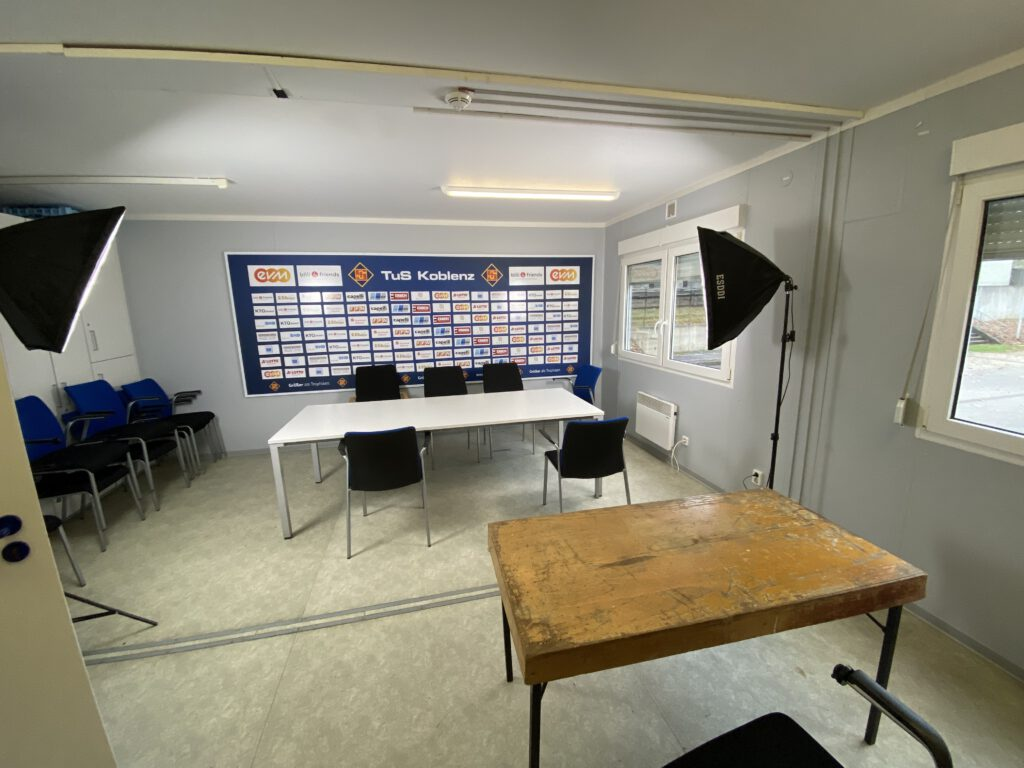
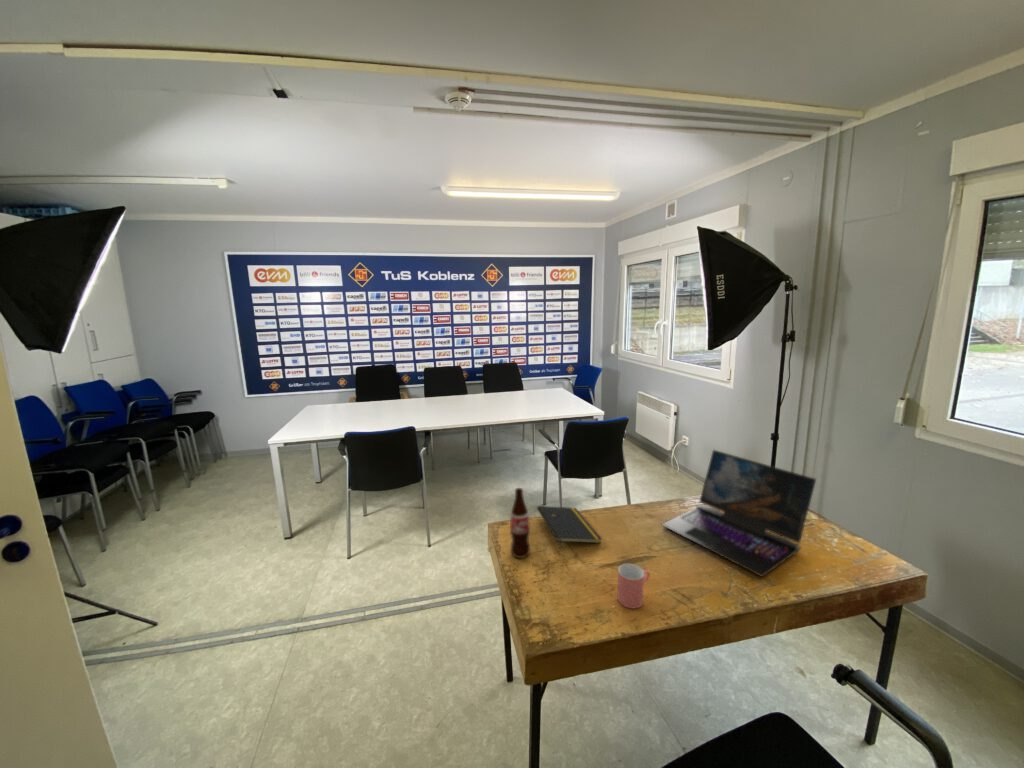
+ notepad [536,505,603,552]
+ bottle [509,487,531,559]
+ cup [617,563,651,610]
+ laptop [661,449,817,578]
